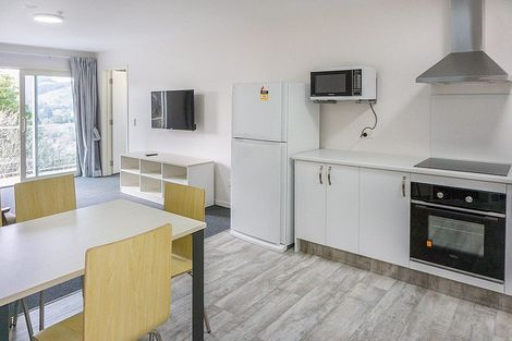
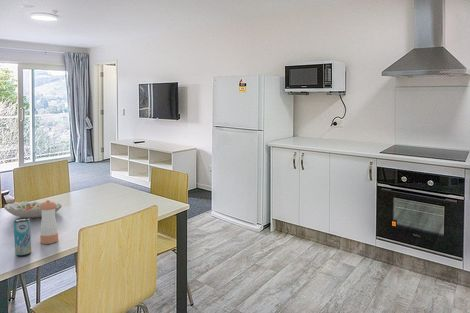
+ pepper shaker [39,199,59,245]
+ beverage can [13,217,32,257]
+ decorative bowl [3,200,63,219]
